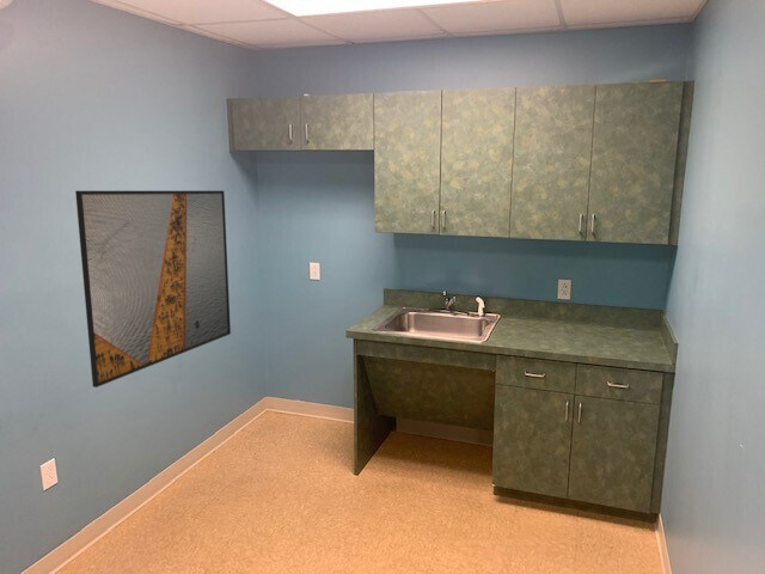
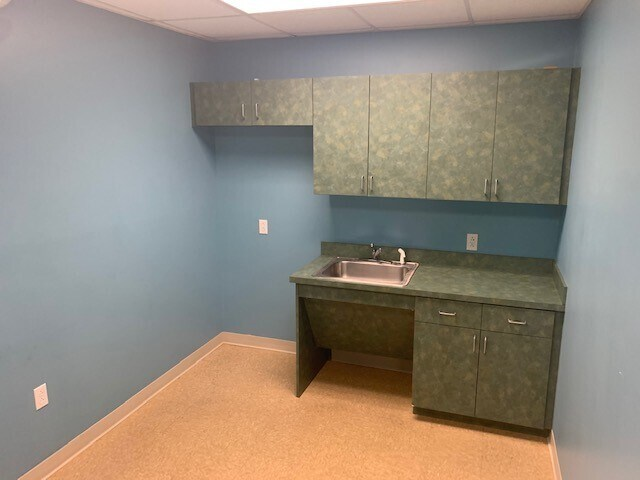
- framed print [74,190,232,389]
